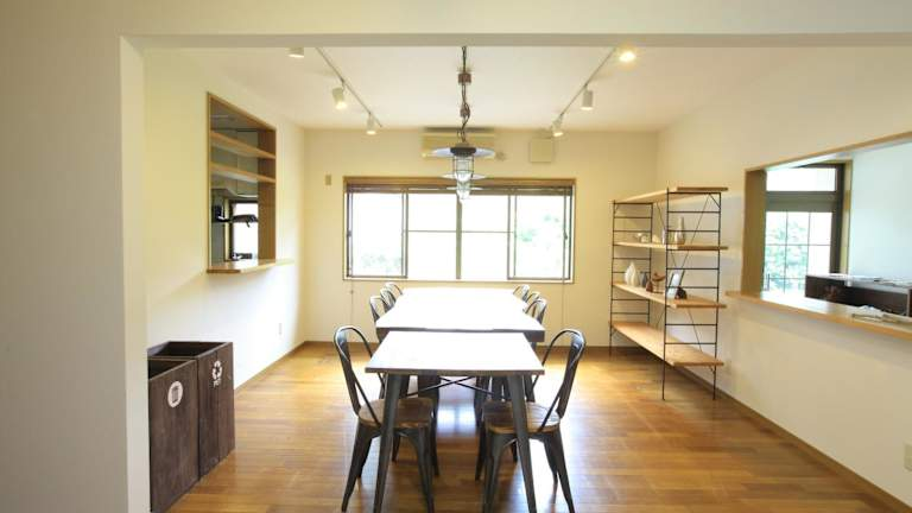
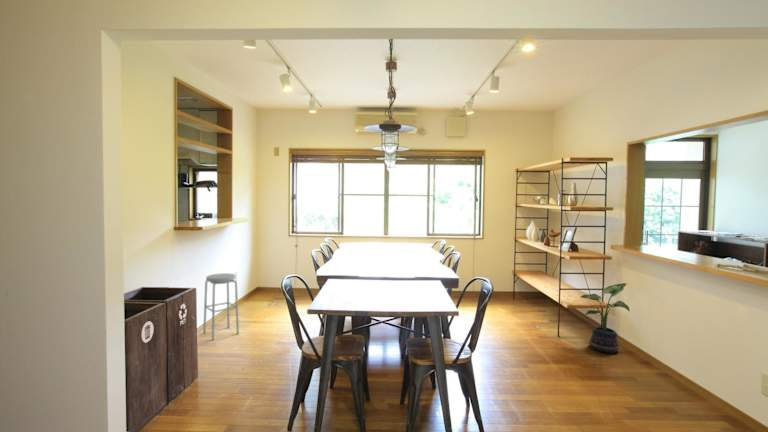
+ stool [202,272,240,341]
+ potted plant [579,282,631,354]
